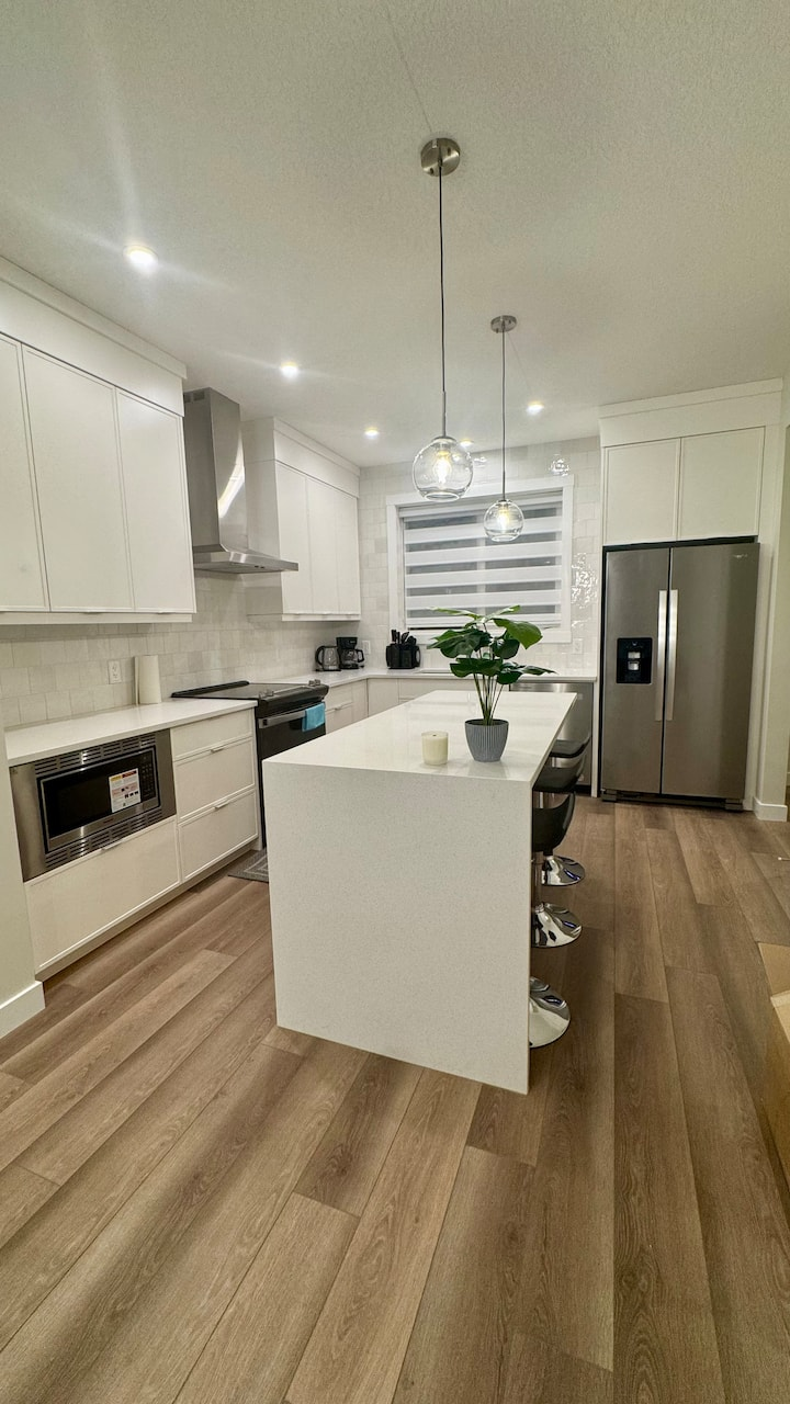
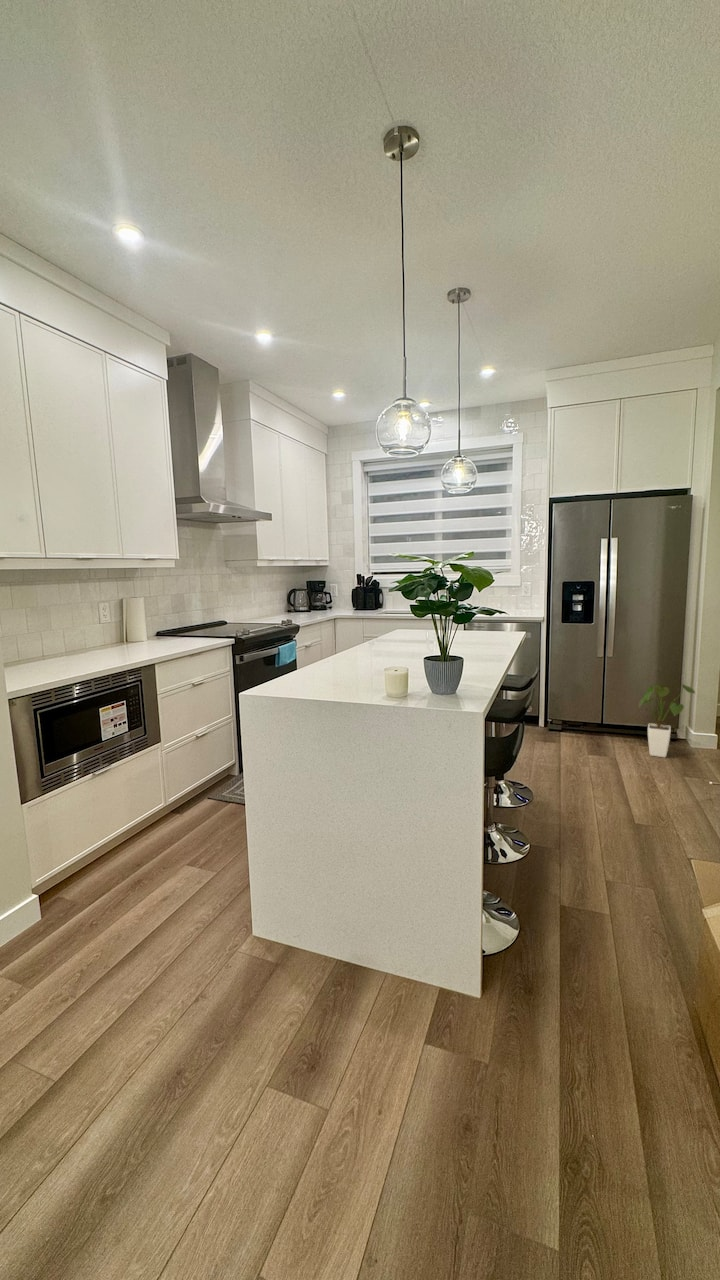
+ house plant [638,682,697,758]
